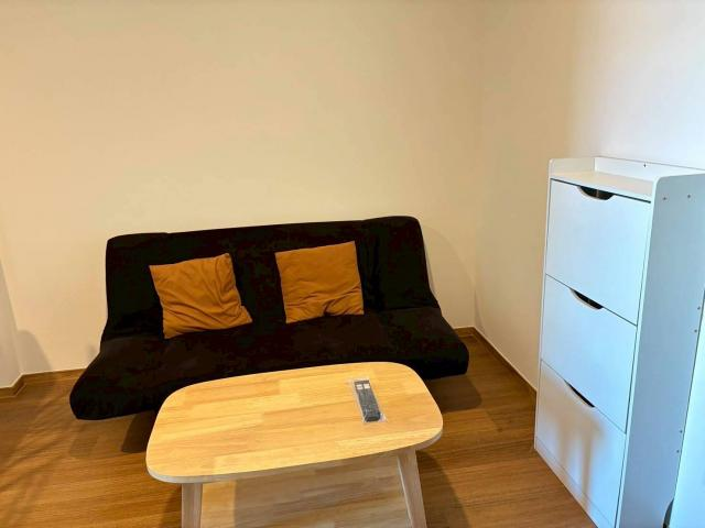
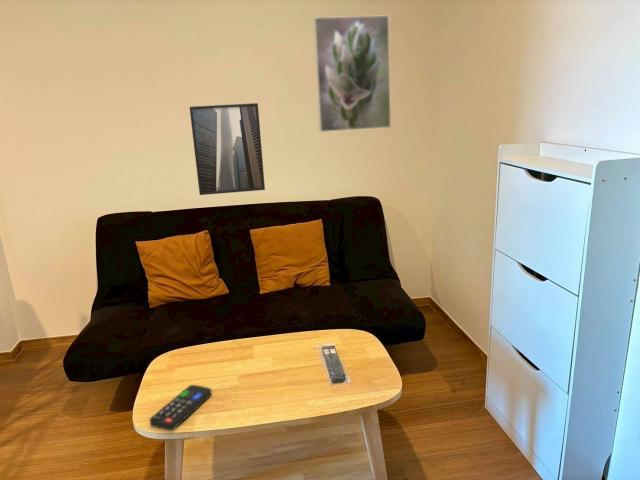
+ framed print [189,102,266,196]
+ remote control [148,384,213,432]
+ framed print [313,14,392,133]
